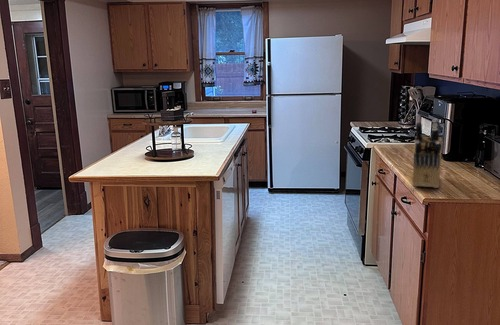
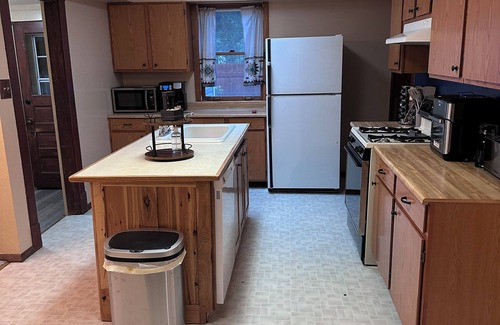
- knife block [412,118,443,189]
